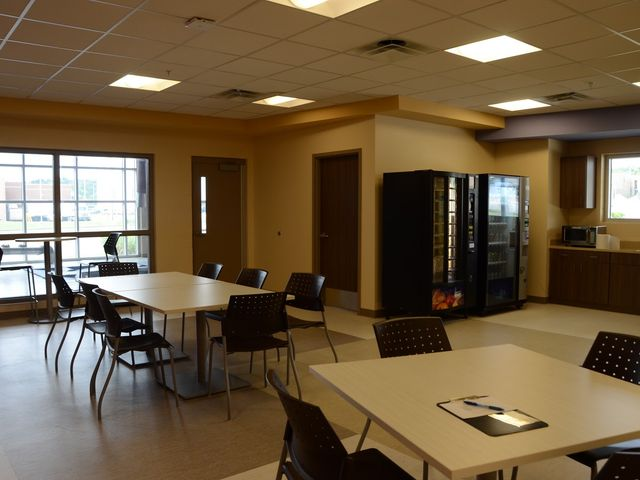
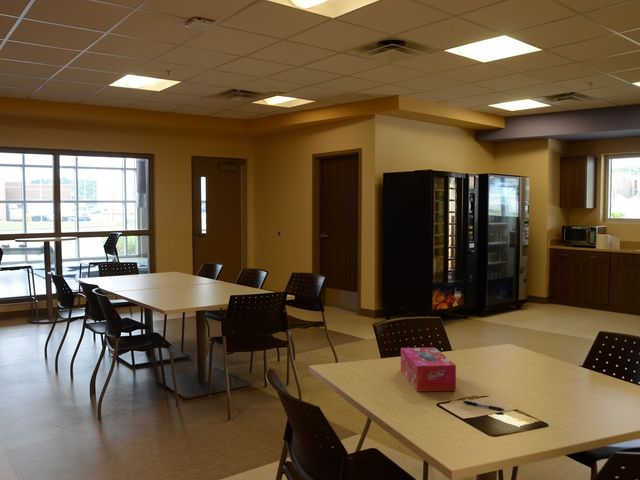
+ tissue box [400,346,457,393]
